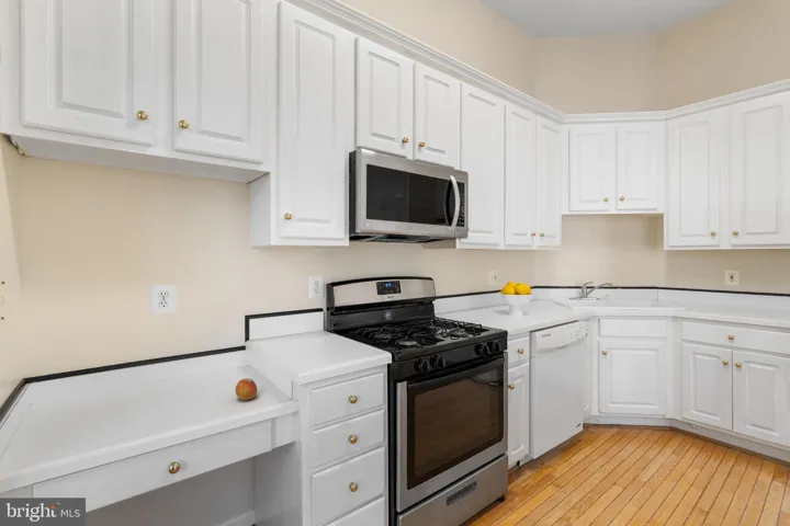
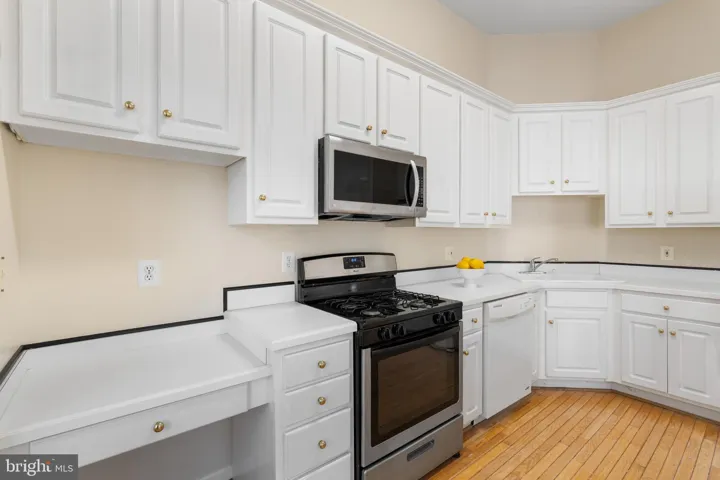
- apple [235,377,258,401]
